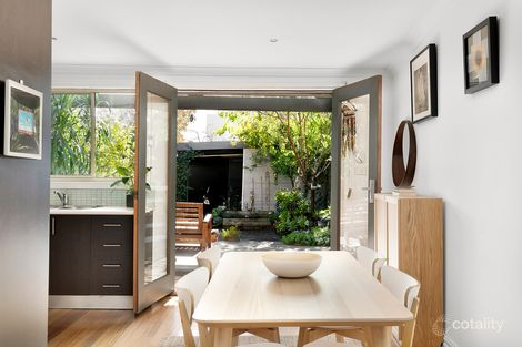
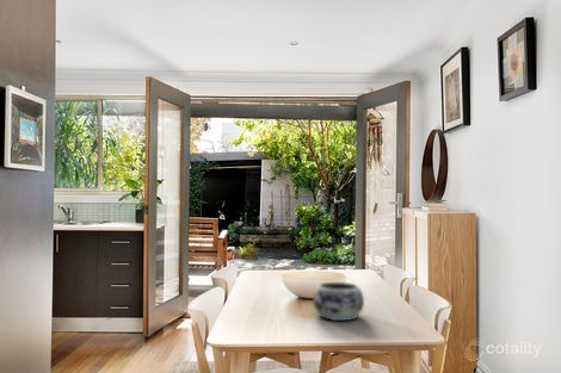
+ decorative bowl [313,281,365,322]
